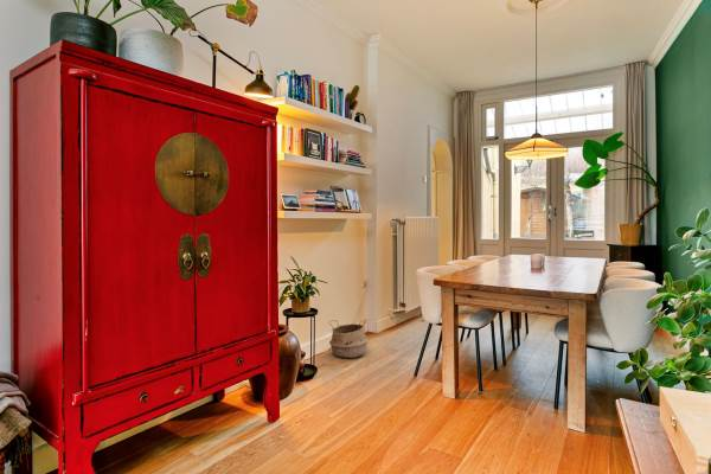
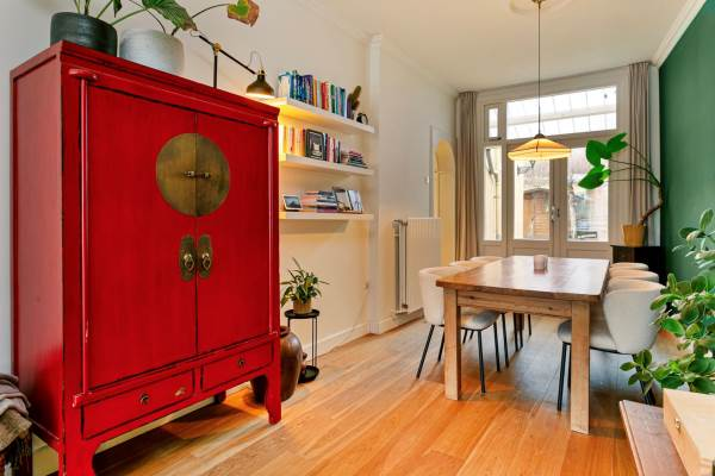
- woven basket [328,319,369,359]
